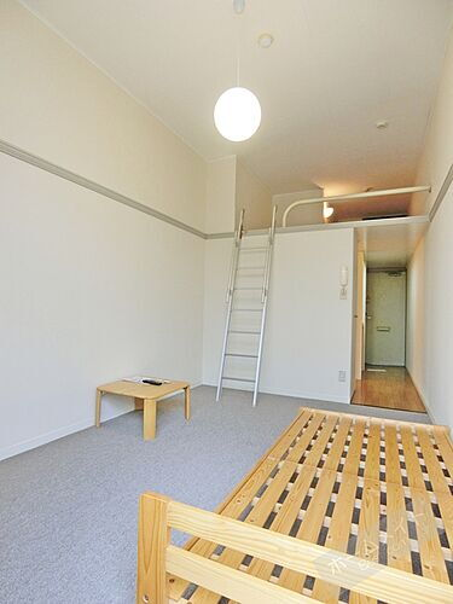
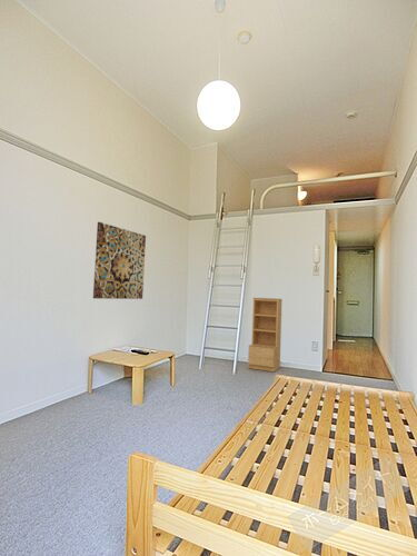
+ bookshelf [247,297,284,373]
+ wall art [92,221,147,300]
